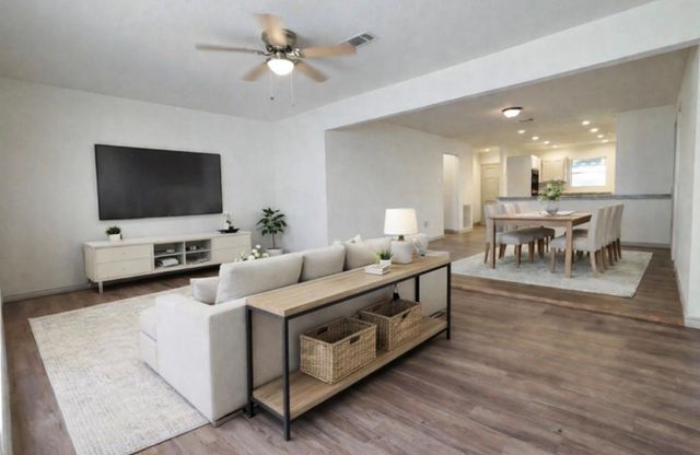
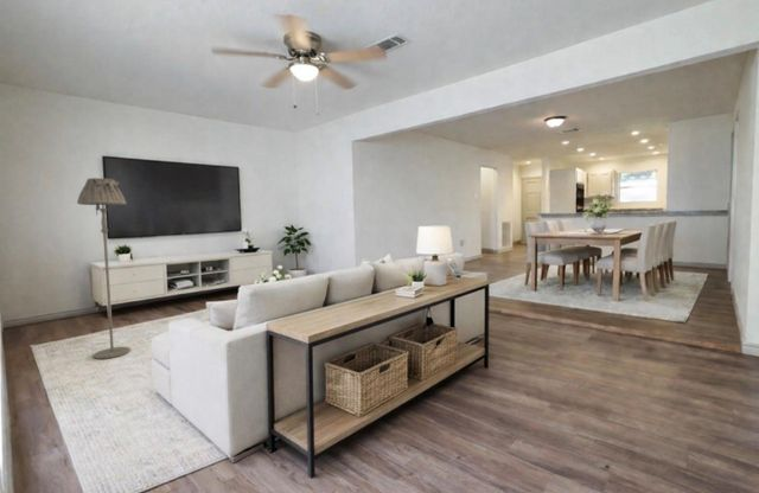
+ floor lamp [76,177,132,360]
